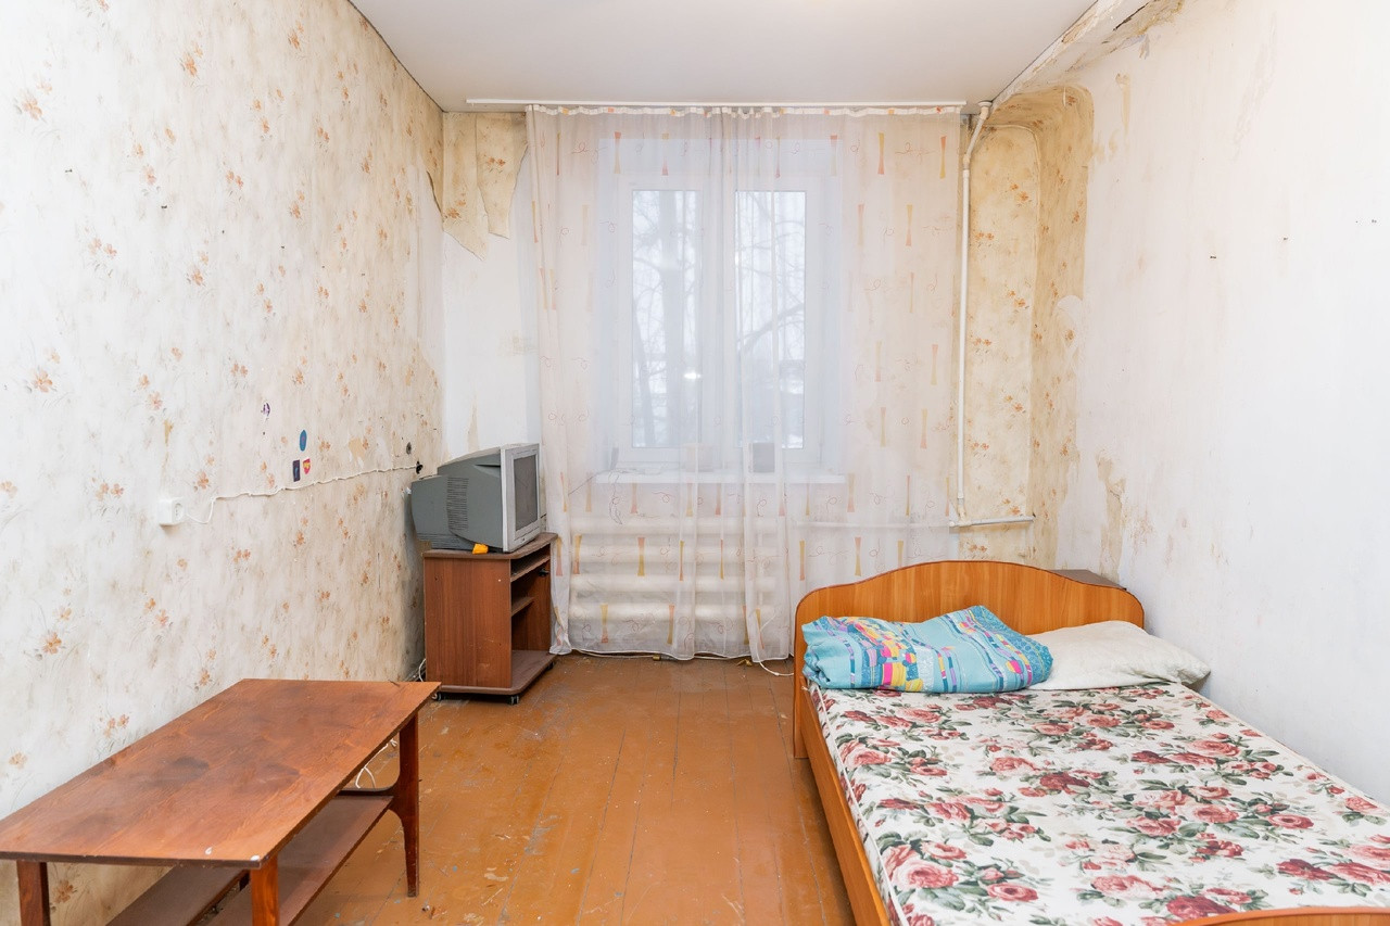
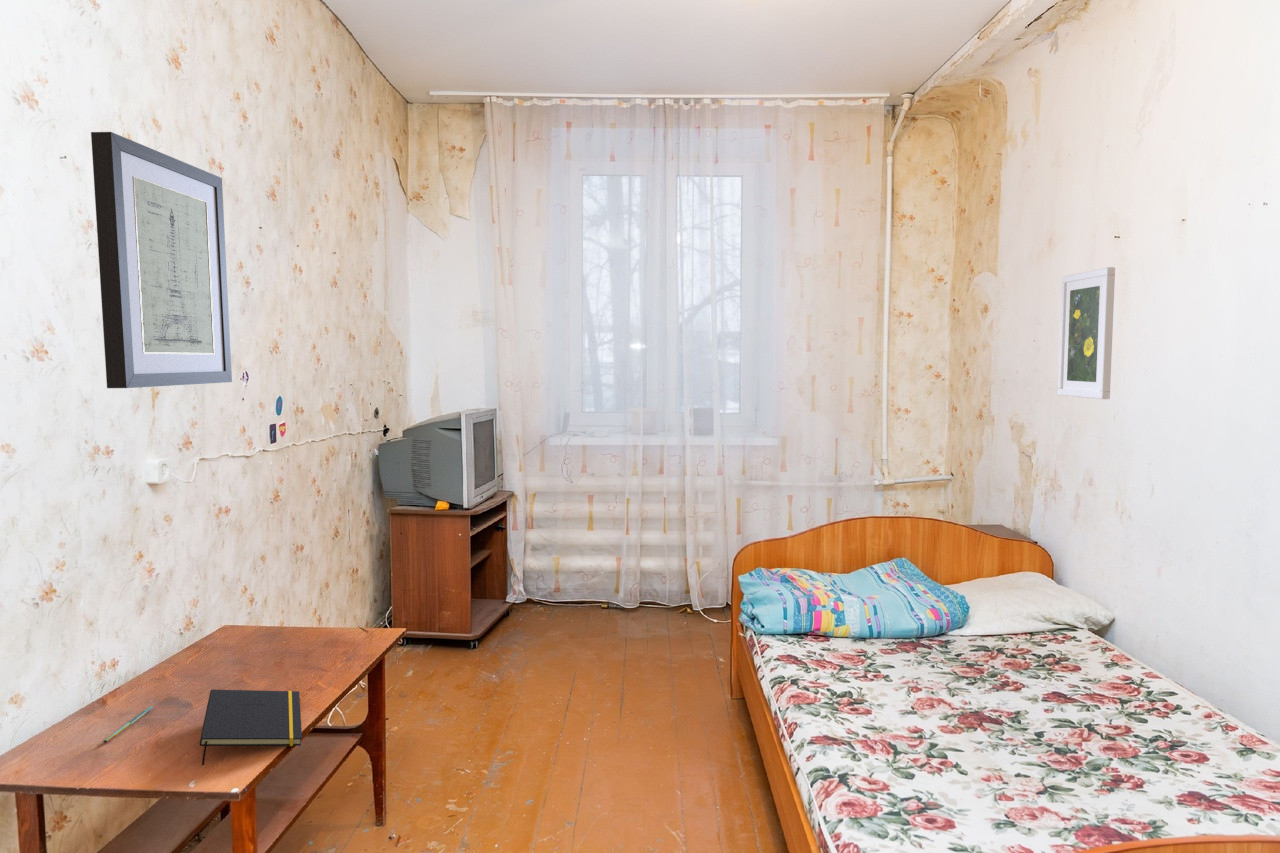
+ pen [103,705,154,745]
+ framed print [1057,266,1116,400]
+ wall art [90,131,233,389]
+ notepad [199,689,303,766]
